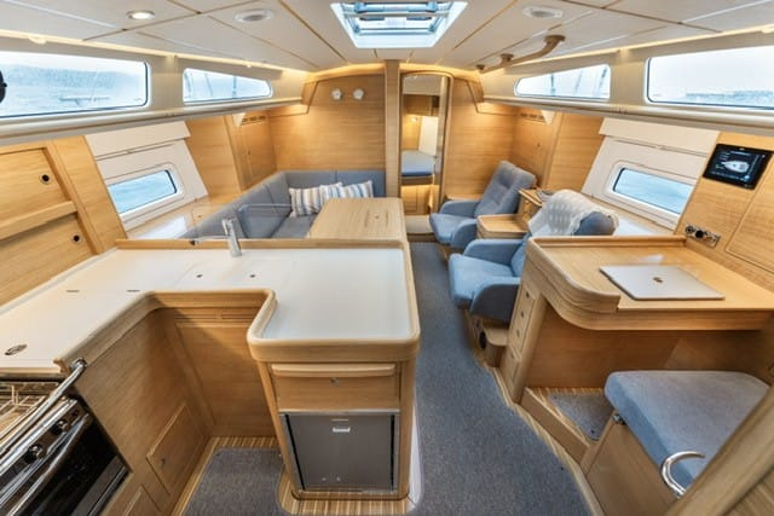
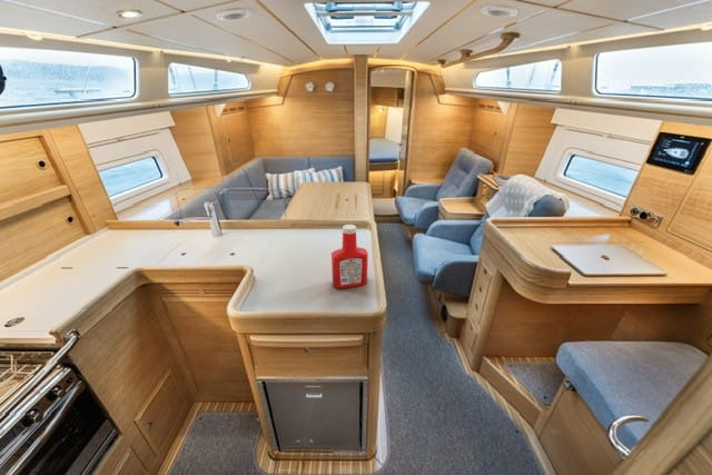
+ soap bottle [330,224,369,289]
